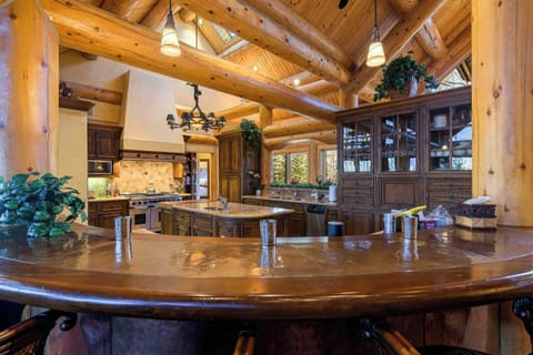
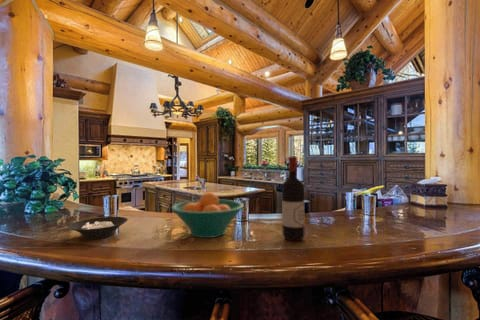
+ fruit bowl [170,191,245,239]
+ cereal bowl [67,216,129,240]
+ wine bottle [281,156,306,242]
